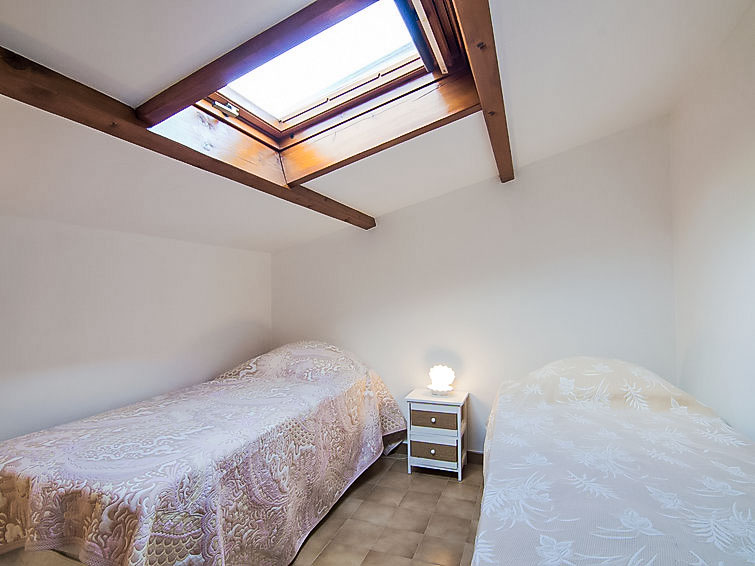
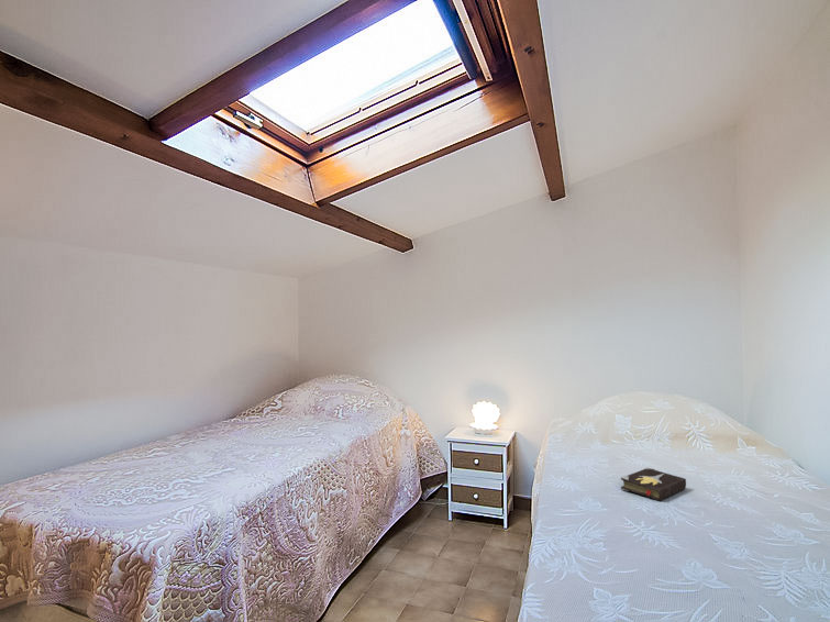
+ hardback book [620,466,687,502]
